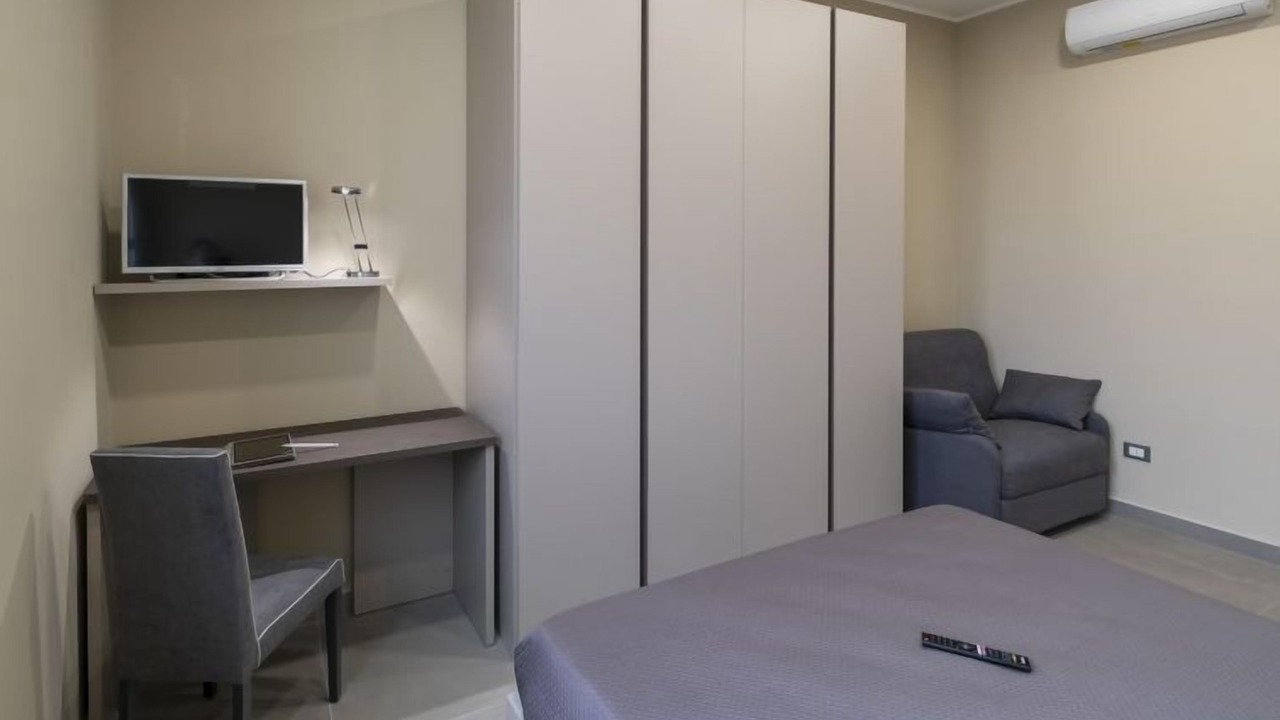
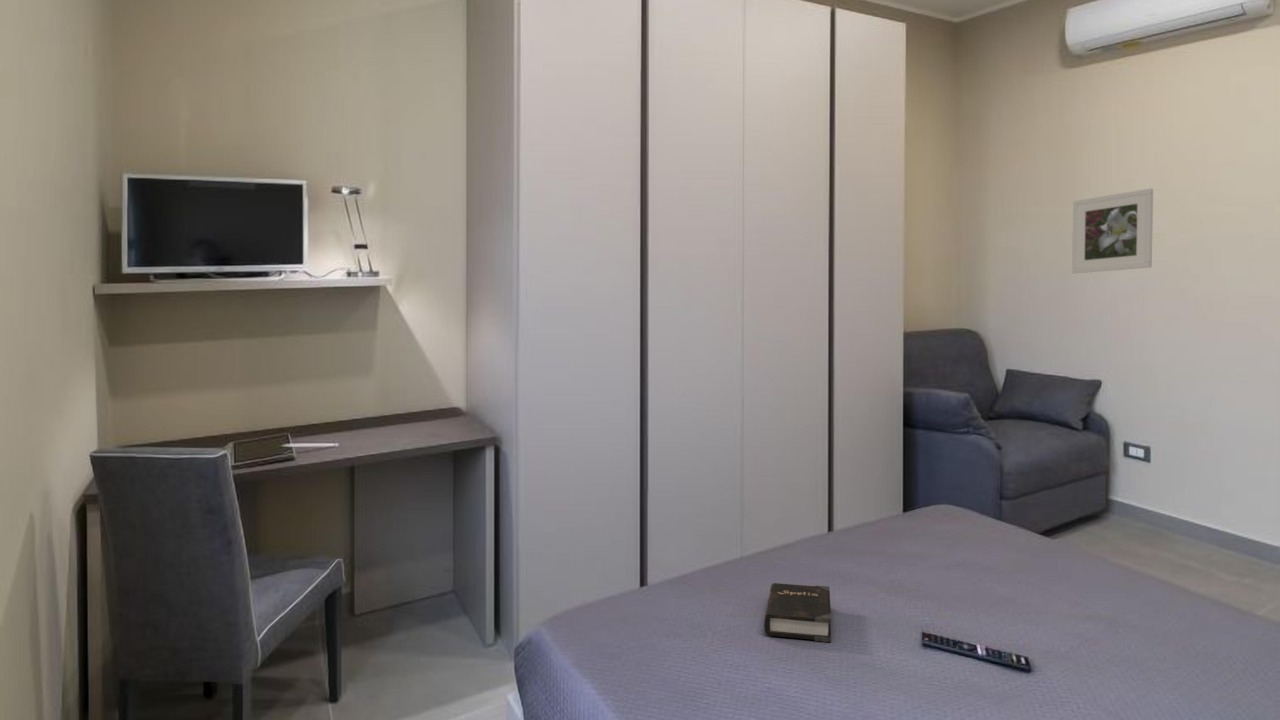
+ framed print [1071,188,1154,274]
+ hardback book [763,582,832,643]
